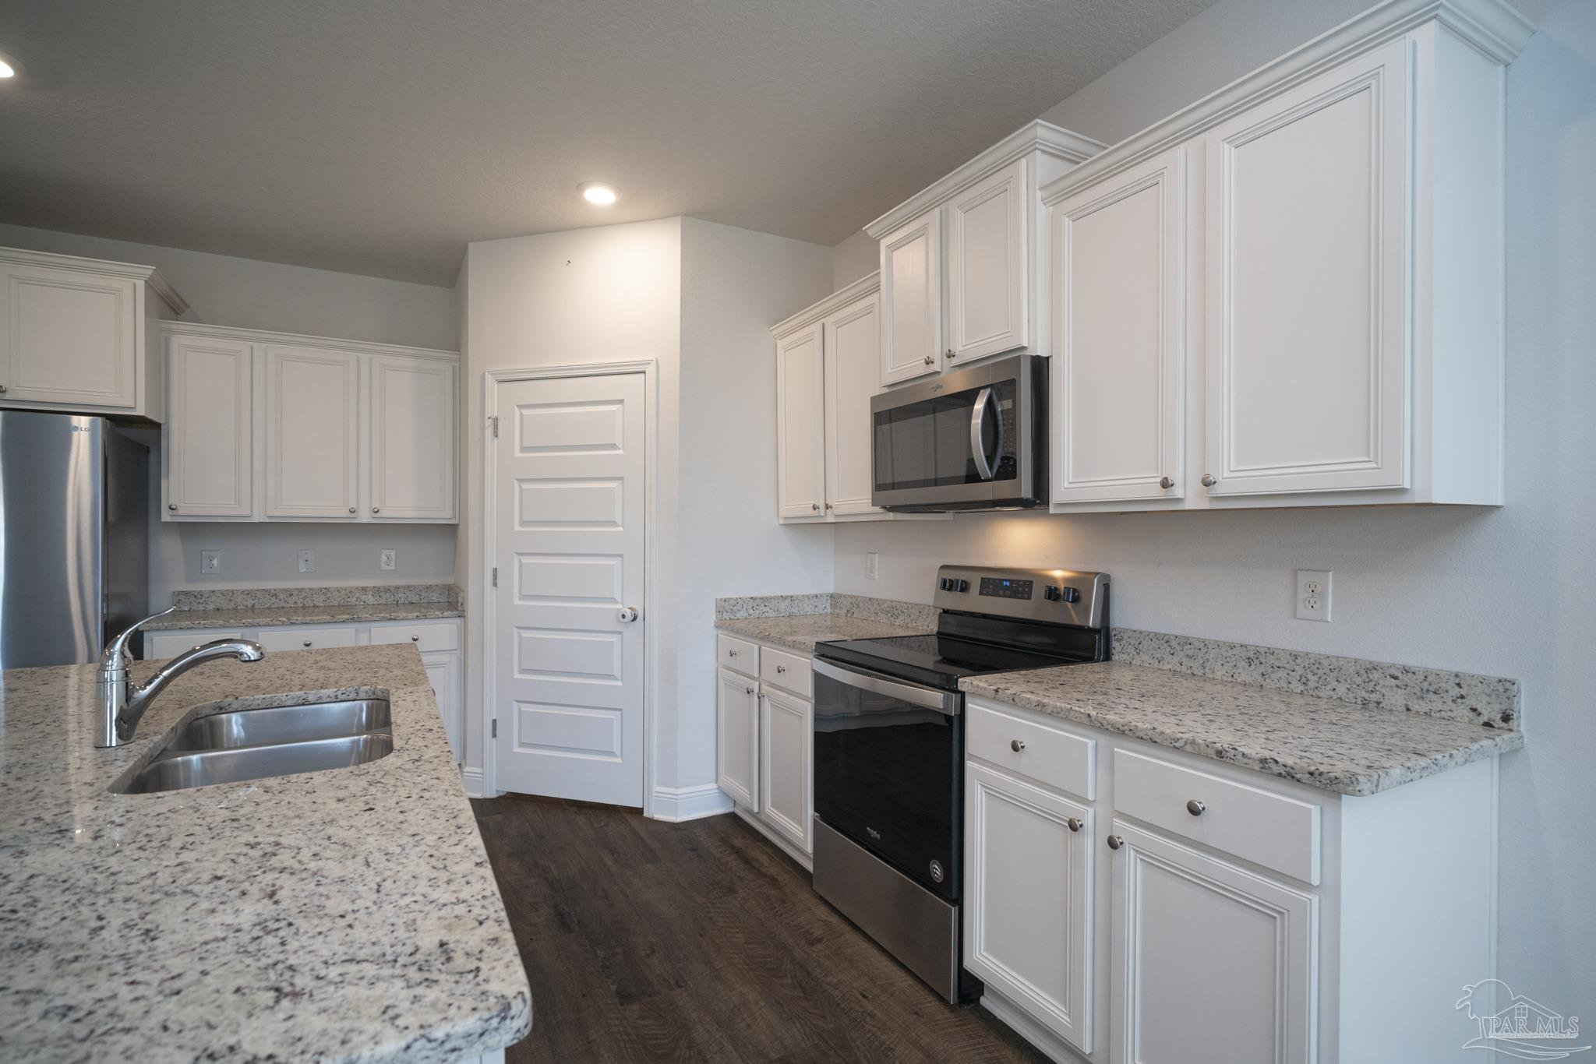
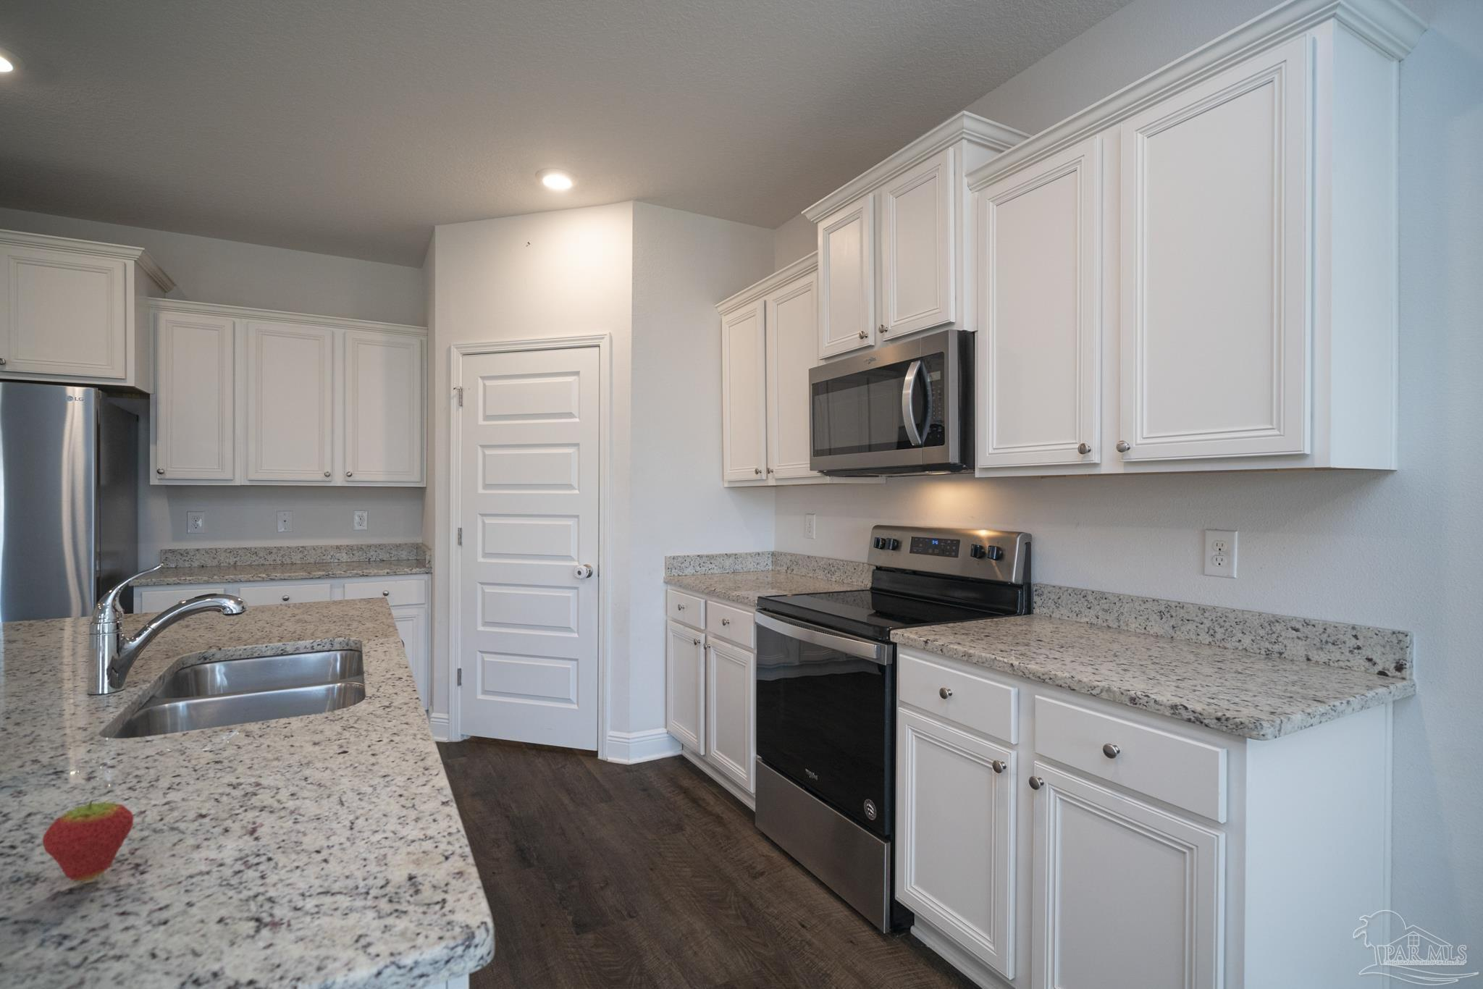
+ fruit [42,798,134,883]
